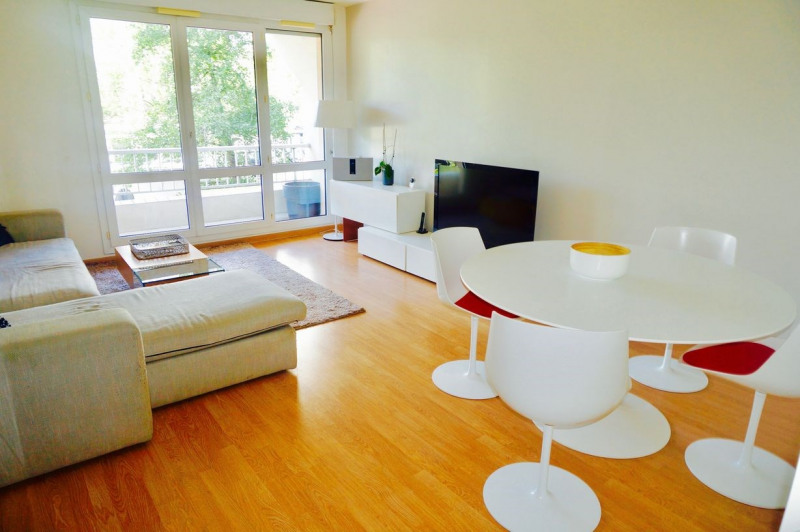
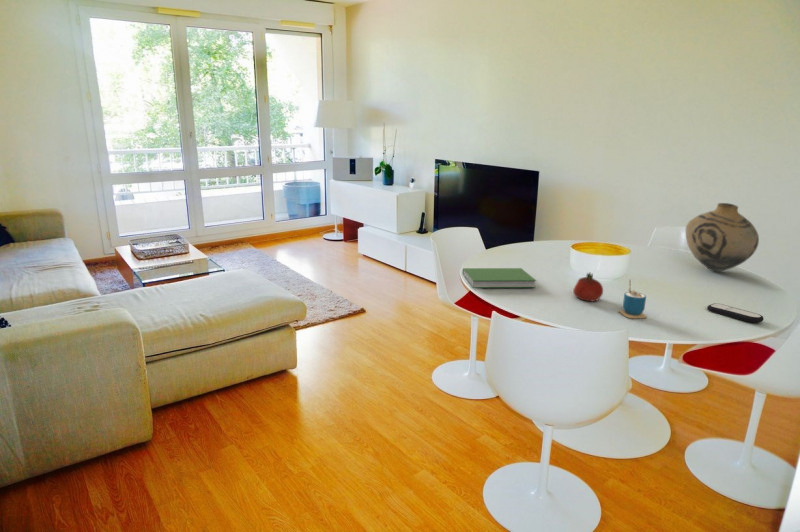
+ vase [685,202,760,272]
+ cup [618,278,648,319]
+ remote control [706,302,765,324]
+ fruit [572,271,604,302]
+ hardcover book [462,267,537,289]
